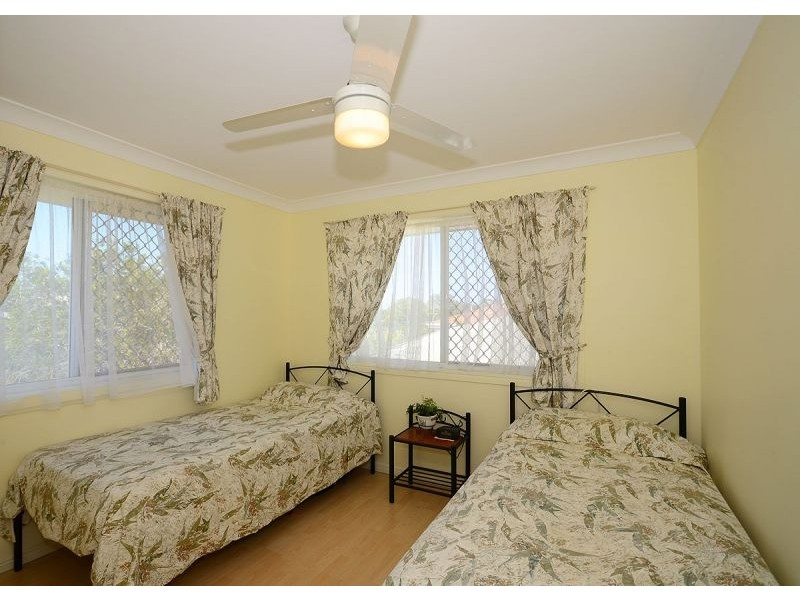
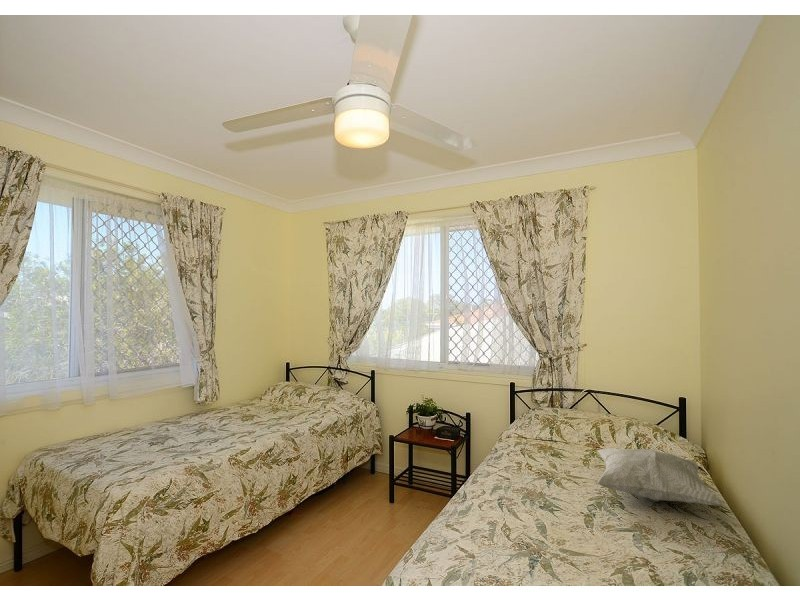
+ decorative pillow [596,447,725,507]
